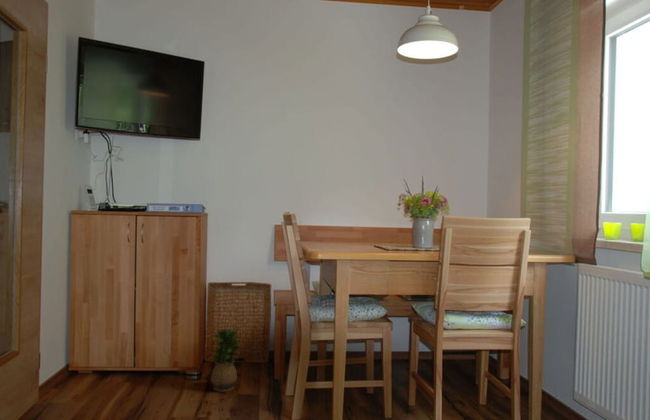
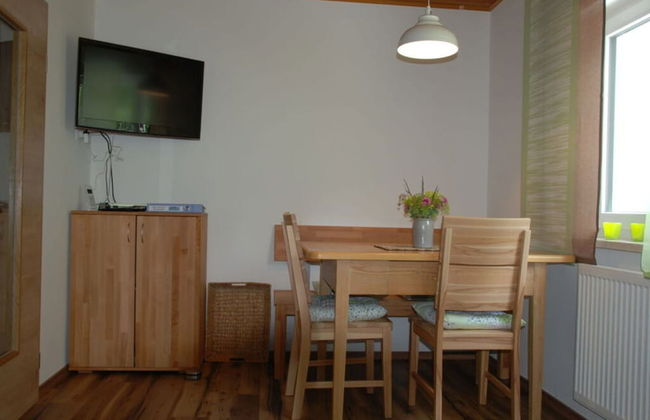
- potted plant [210,325,243,393]
